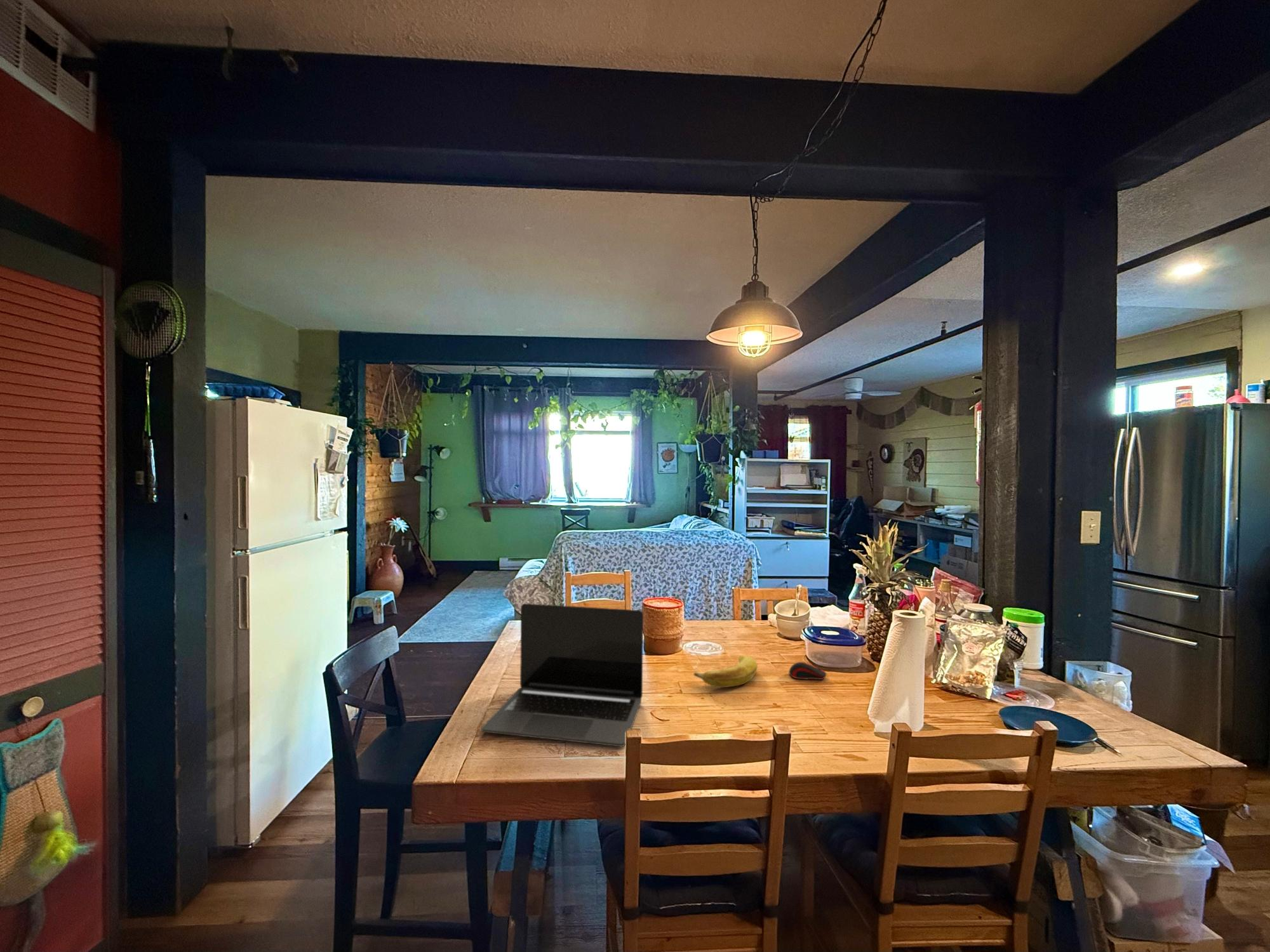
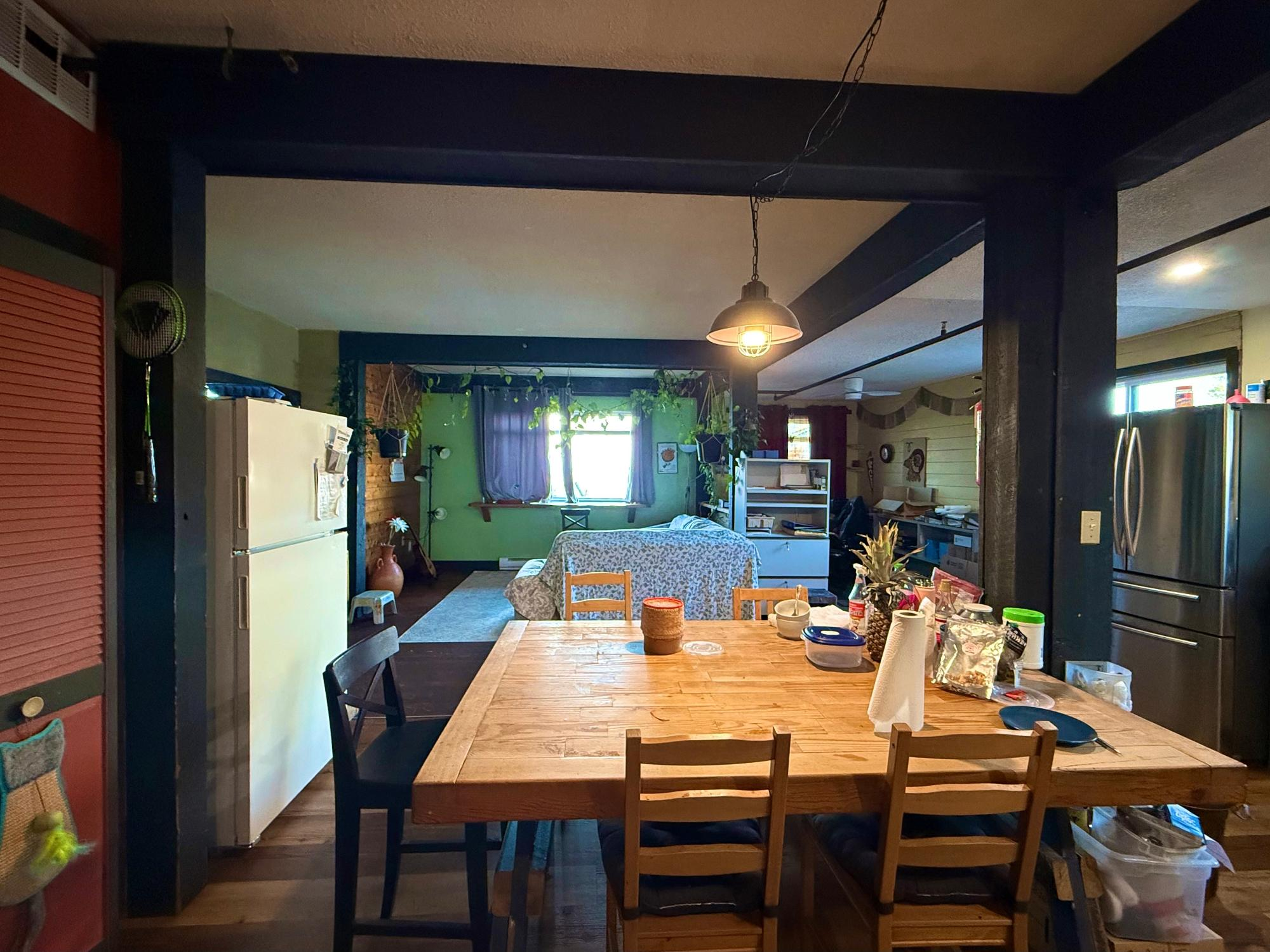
- banana [693,655,758,688]
- computer mouse [788,661,827,680]
- laptop [481,603,644,747]
